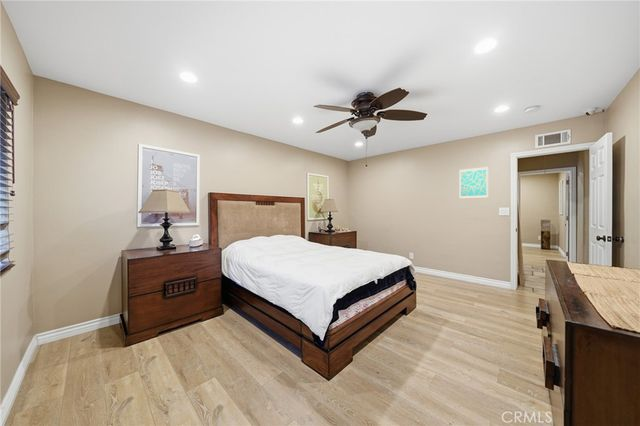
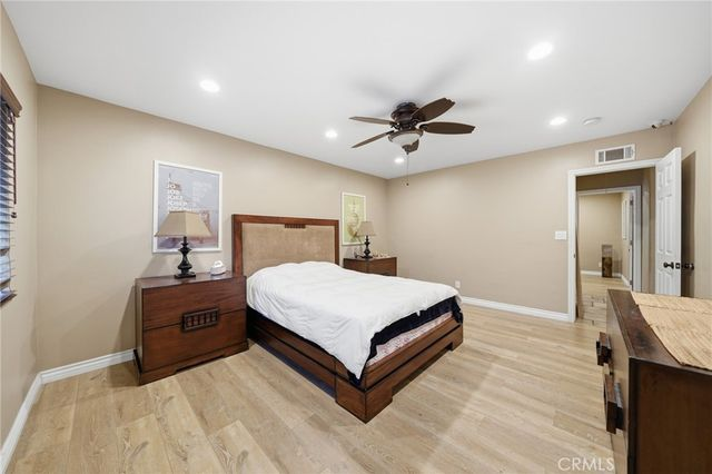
- wall art [458,165,489,200]
